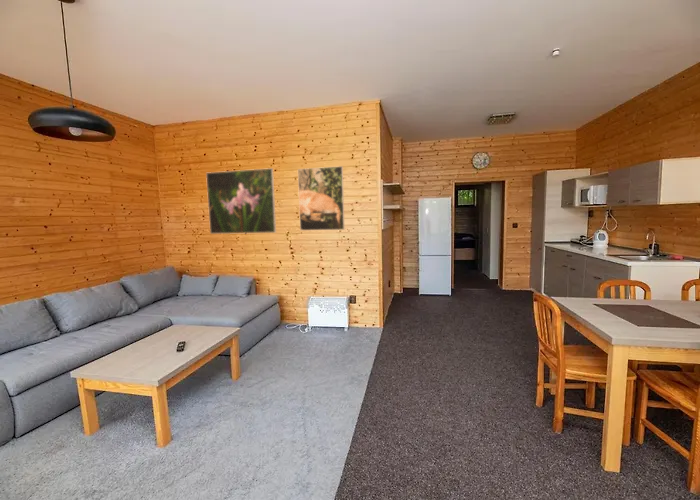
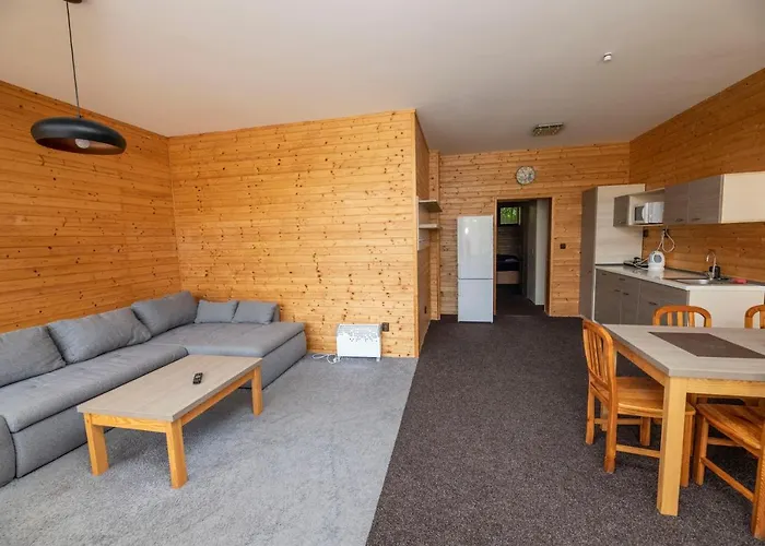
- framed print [297,165,346,231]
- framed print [205,167,277,235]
